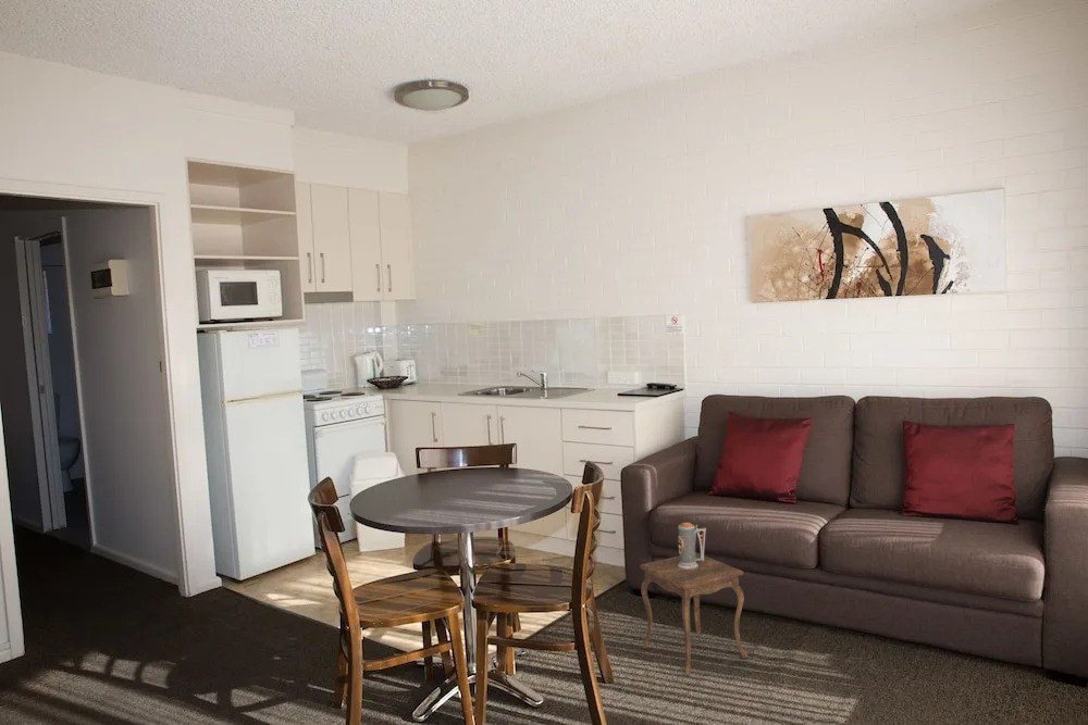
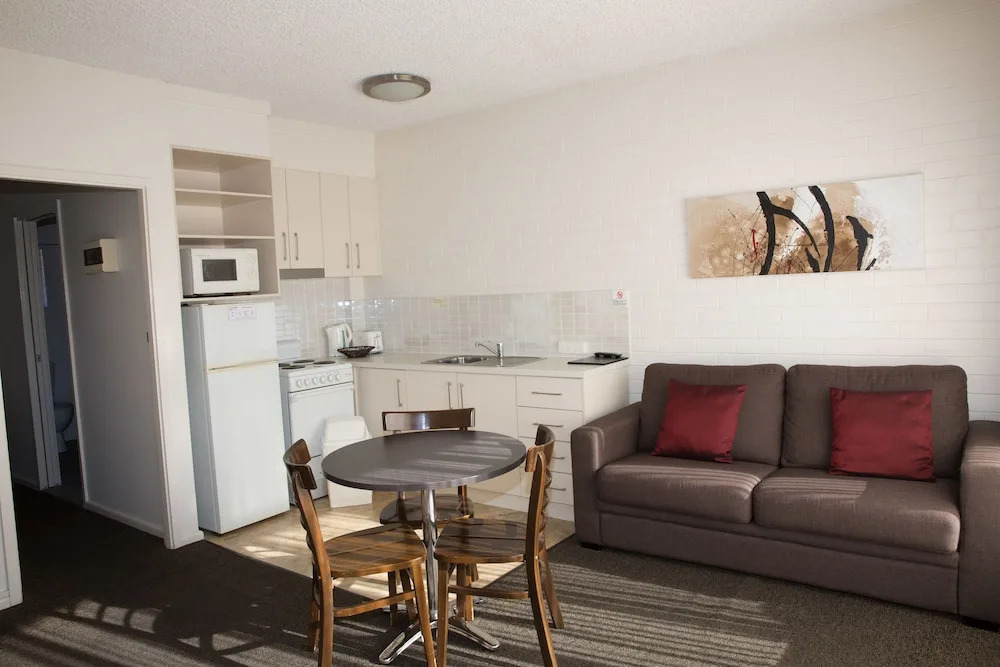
- side table [639,515,749,676]
